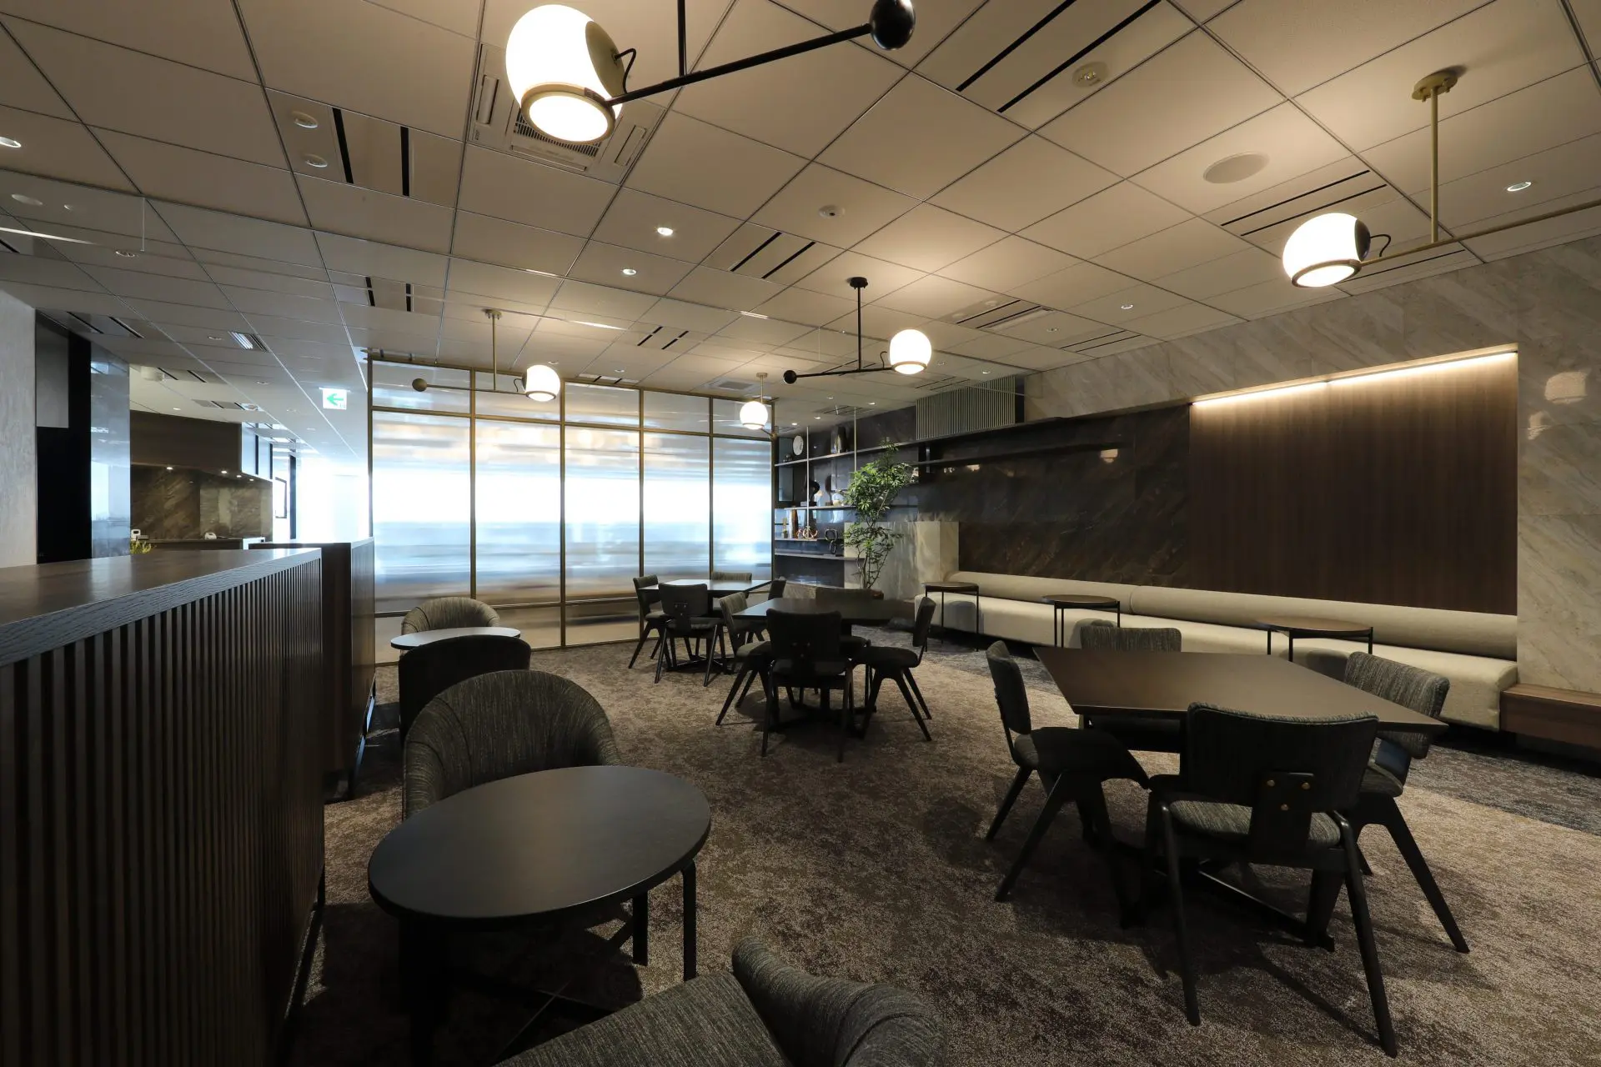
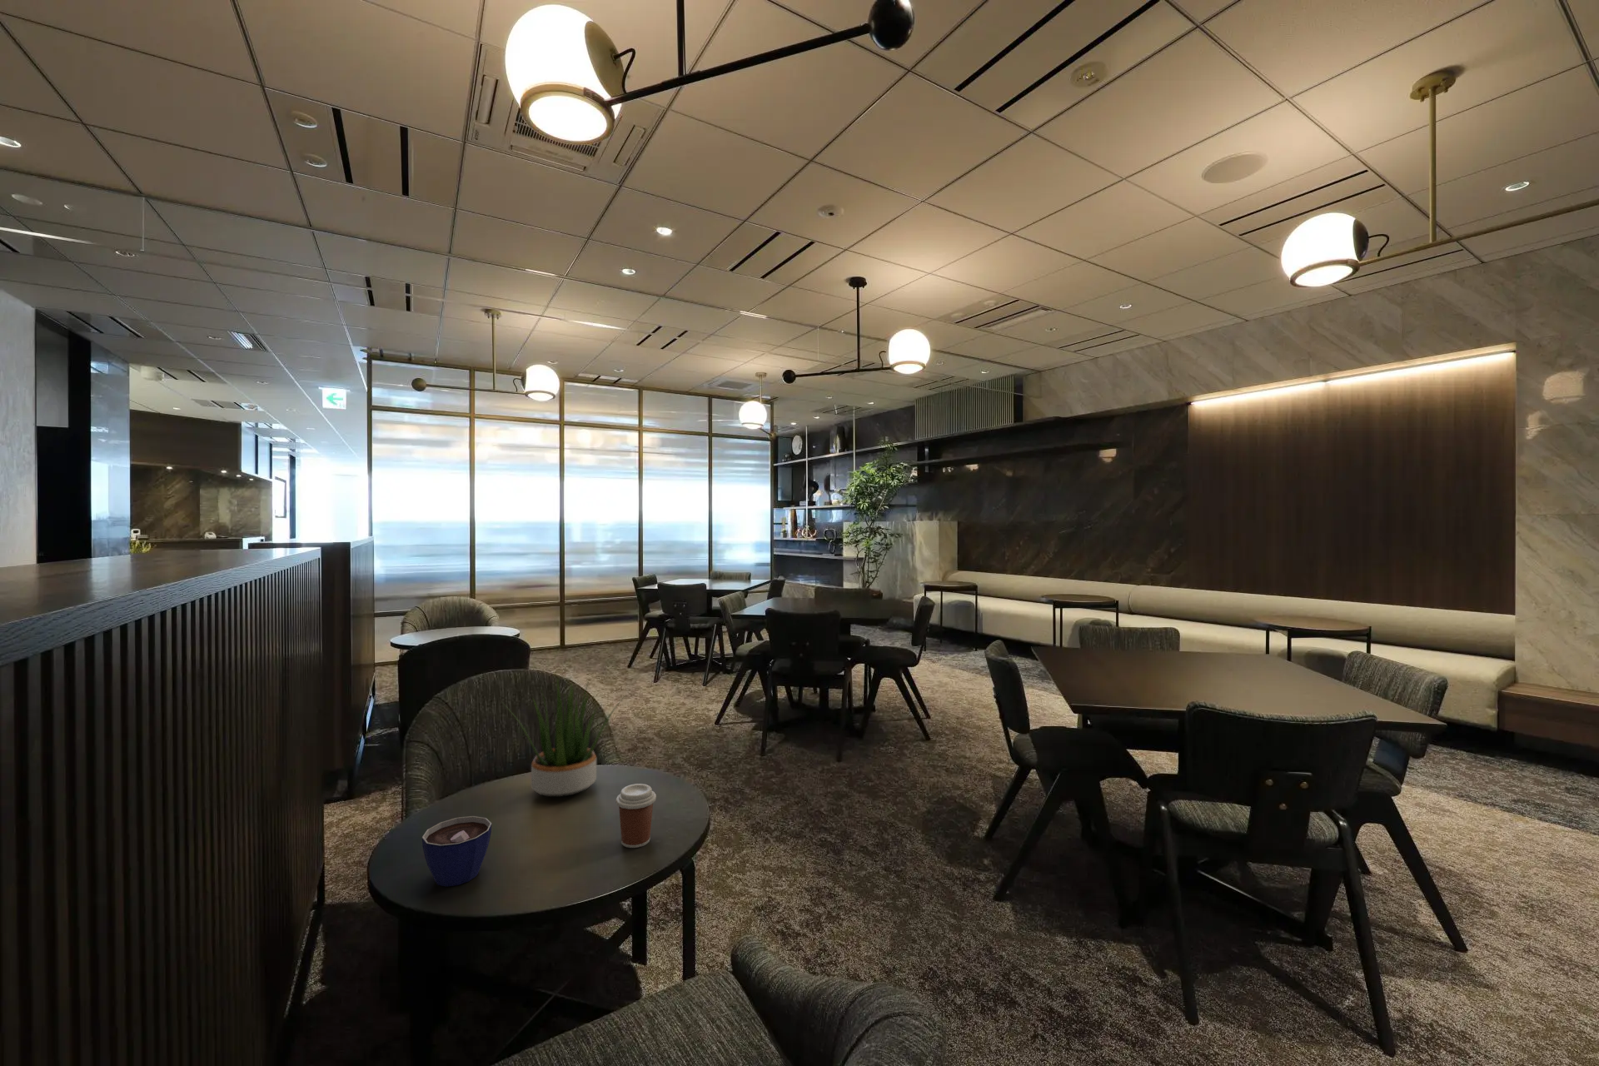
+ potted plant [500,678,627,798]
+ coffee cup [615,783,657,848]
+ cup [421,815,493,888]
